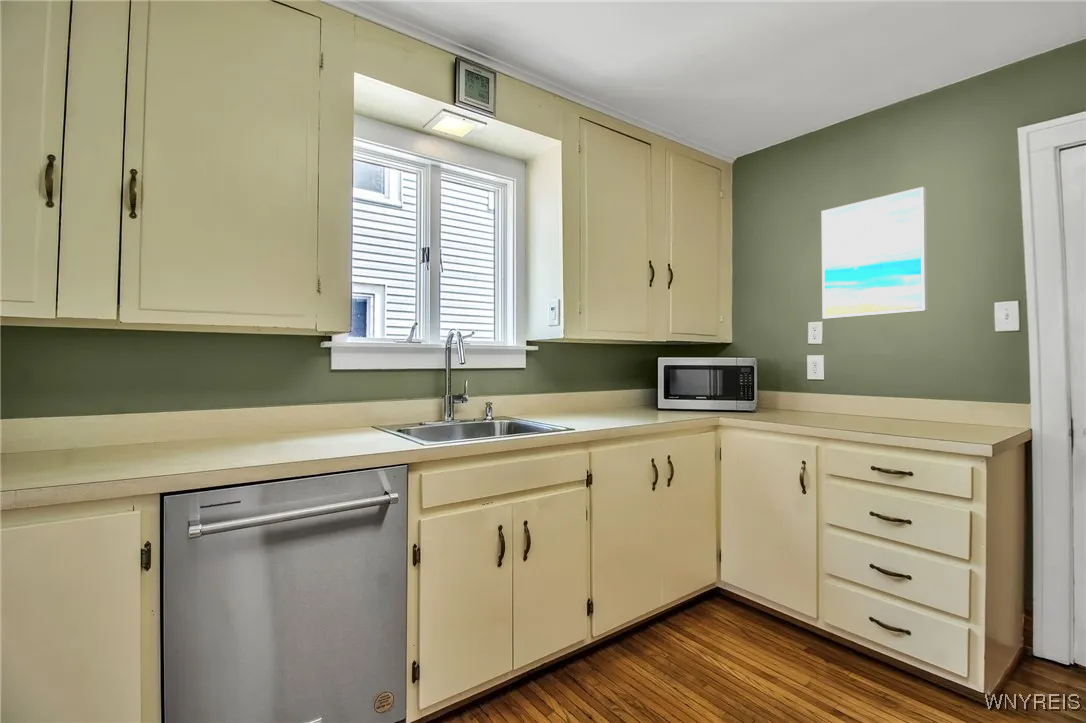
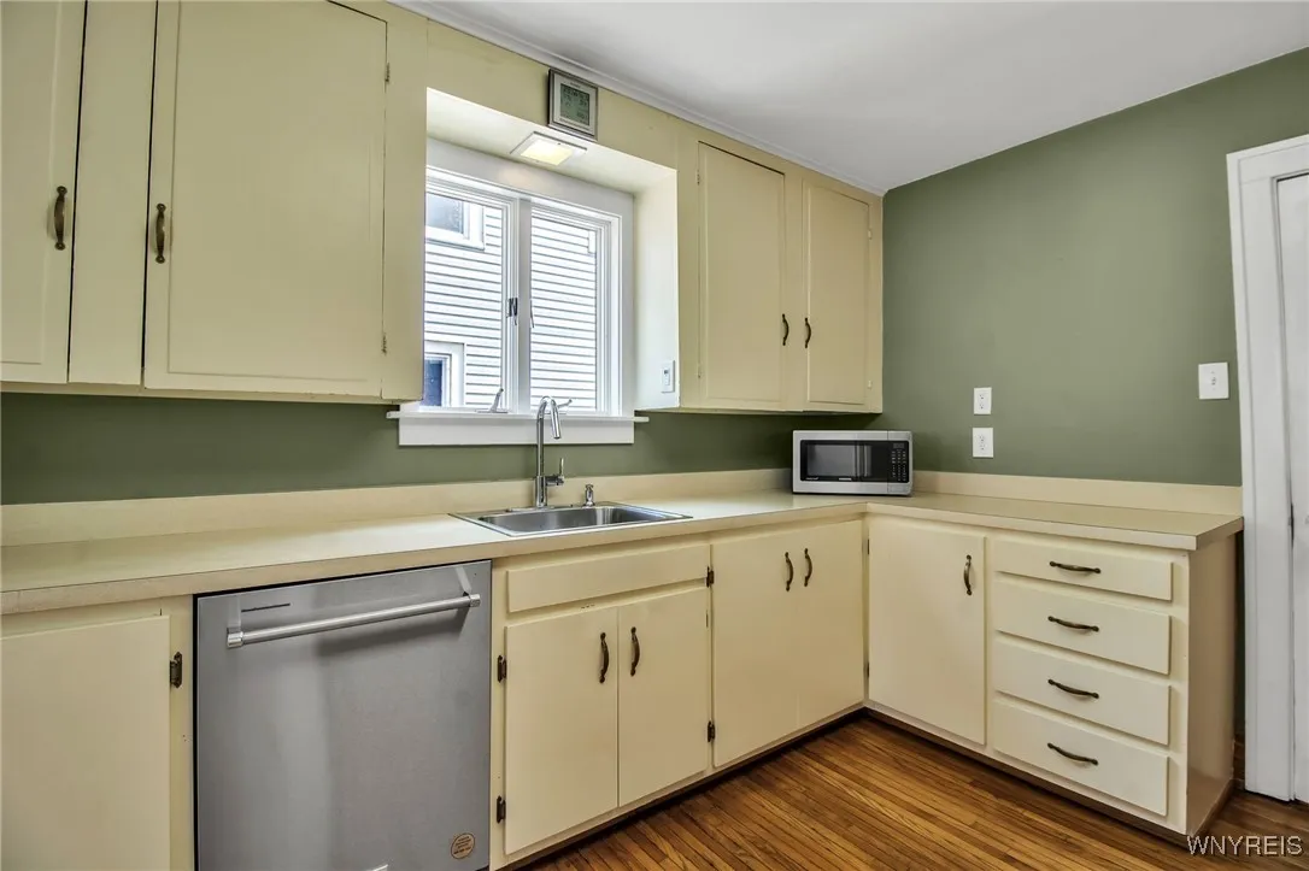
- wall art [821,186,929,320]
